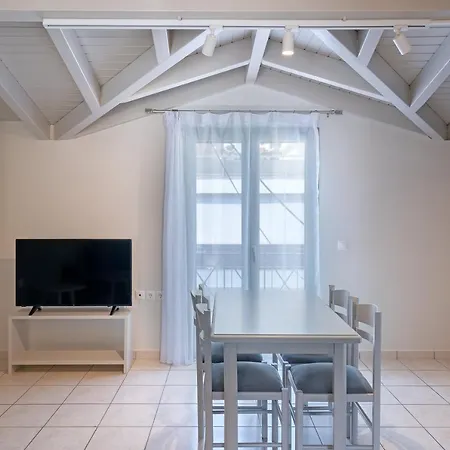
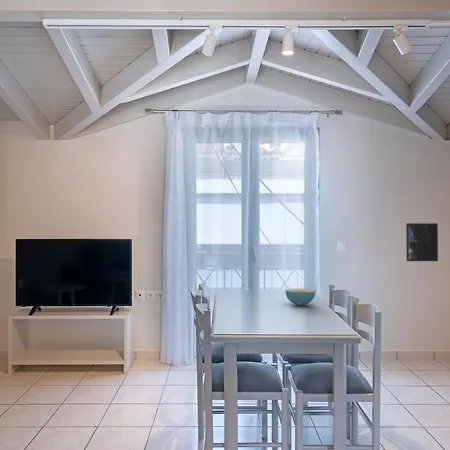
+ cereal bowl [285,288,316,307]
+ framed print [405,222,439,262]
